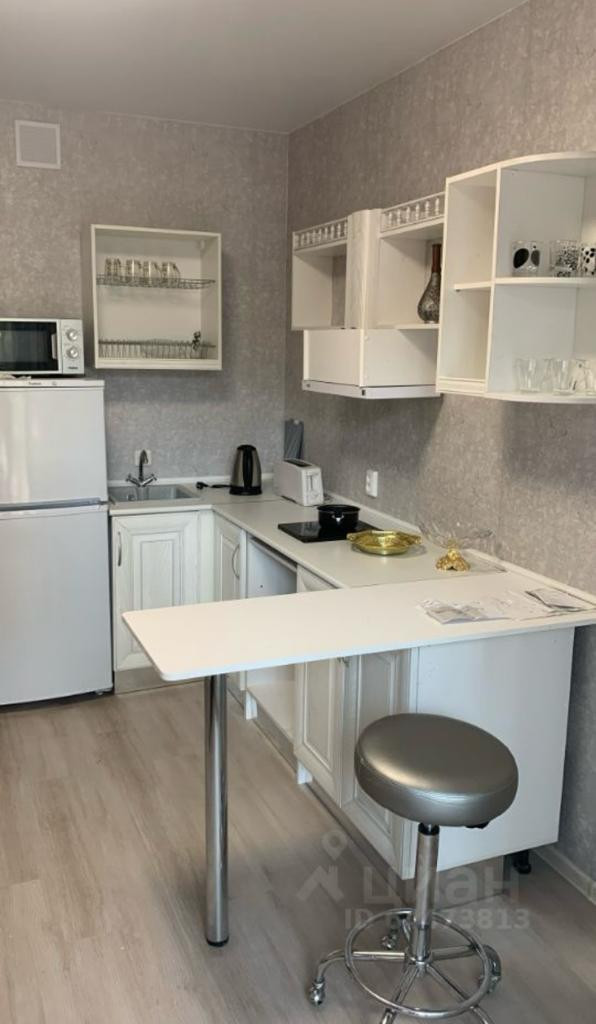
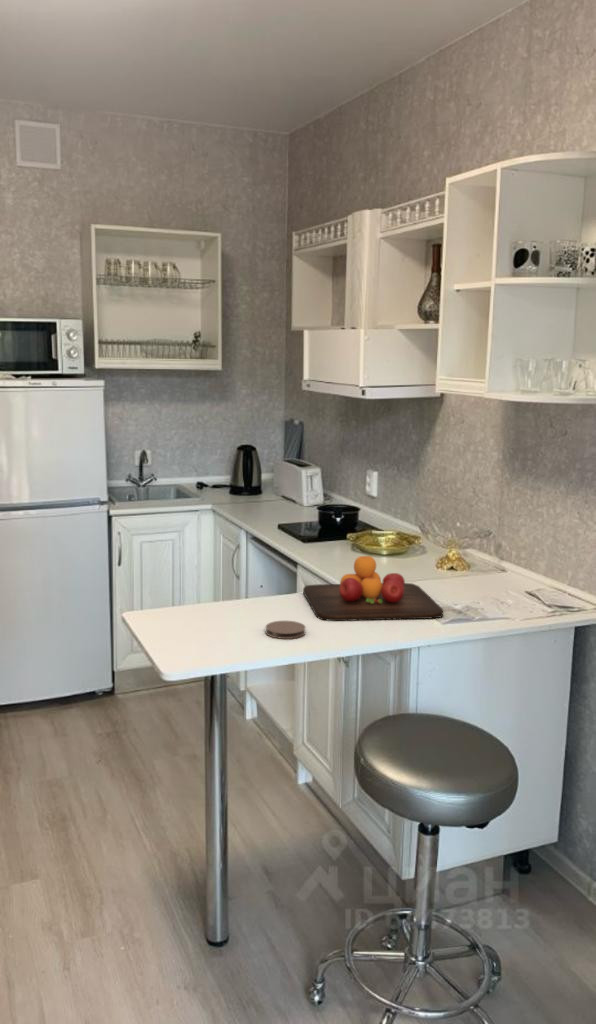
+ chopping board [302,555,444,622]
+ coaster [265,620,307,640]
